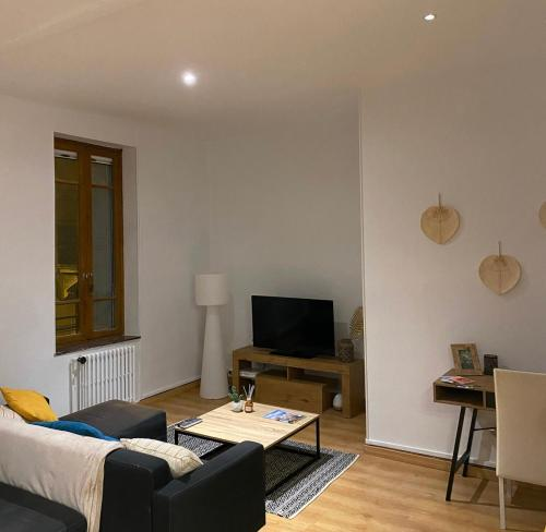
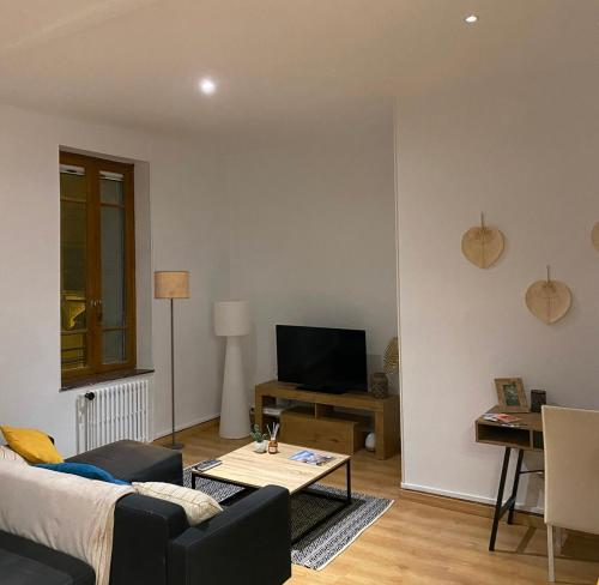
+ floor lamp [153,270,190,451]
